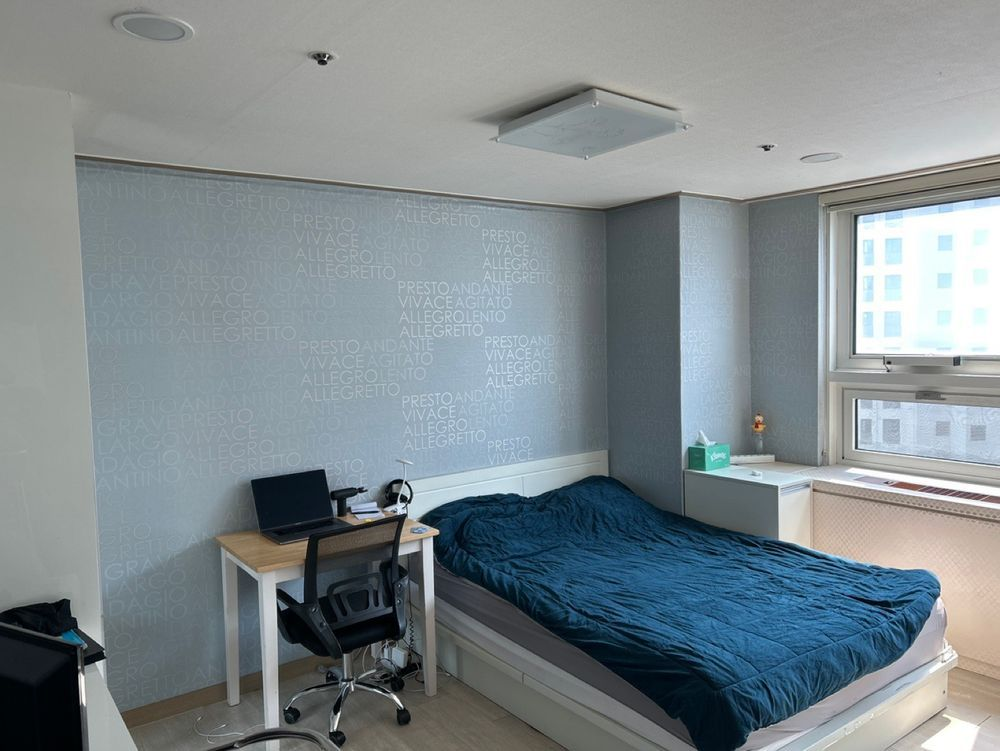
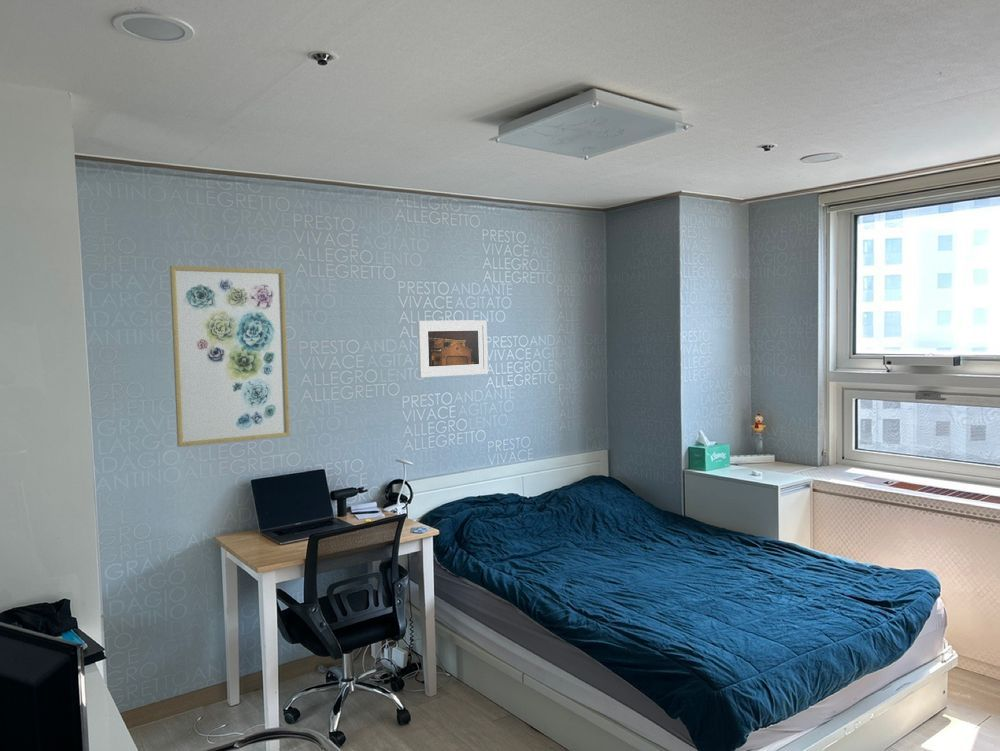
+ wall art [169,265,291,448]
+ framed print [416,319,489,378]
